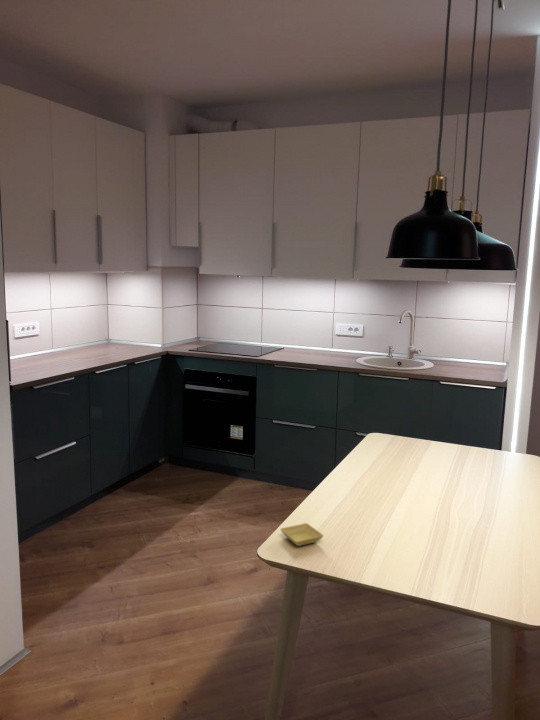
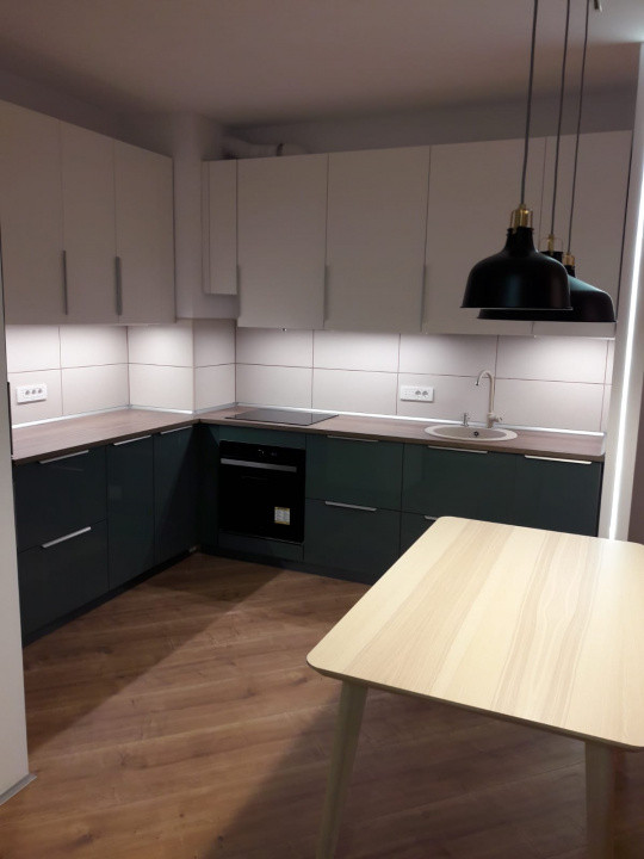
- saucer [279,522,324,547]
